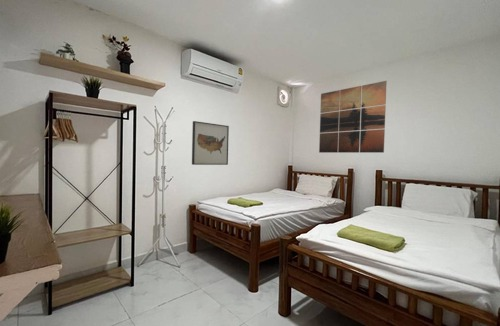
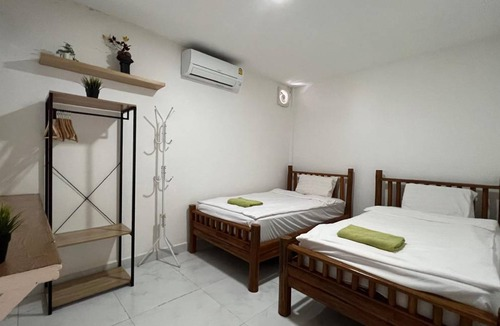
- wall art [191,120,230,166]
- wall art [318,80,388,154]
